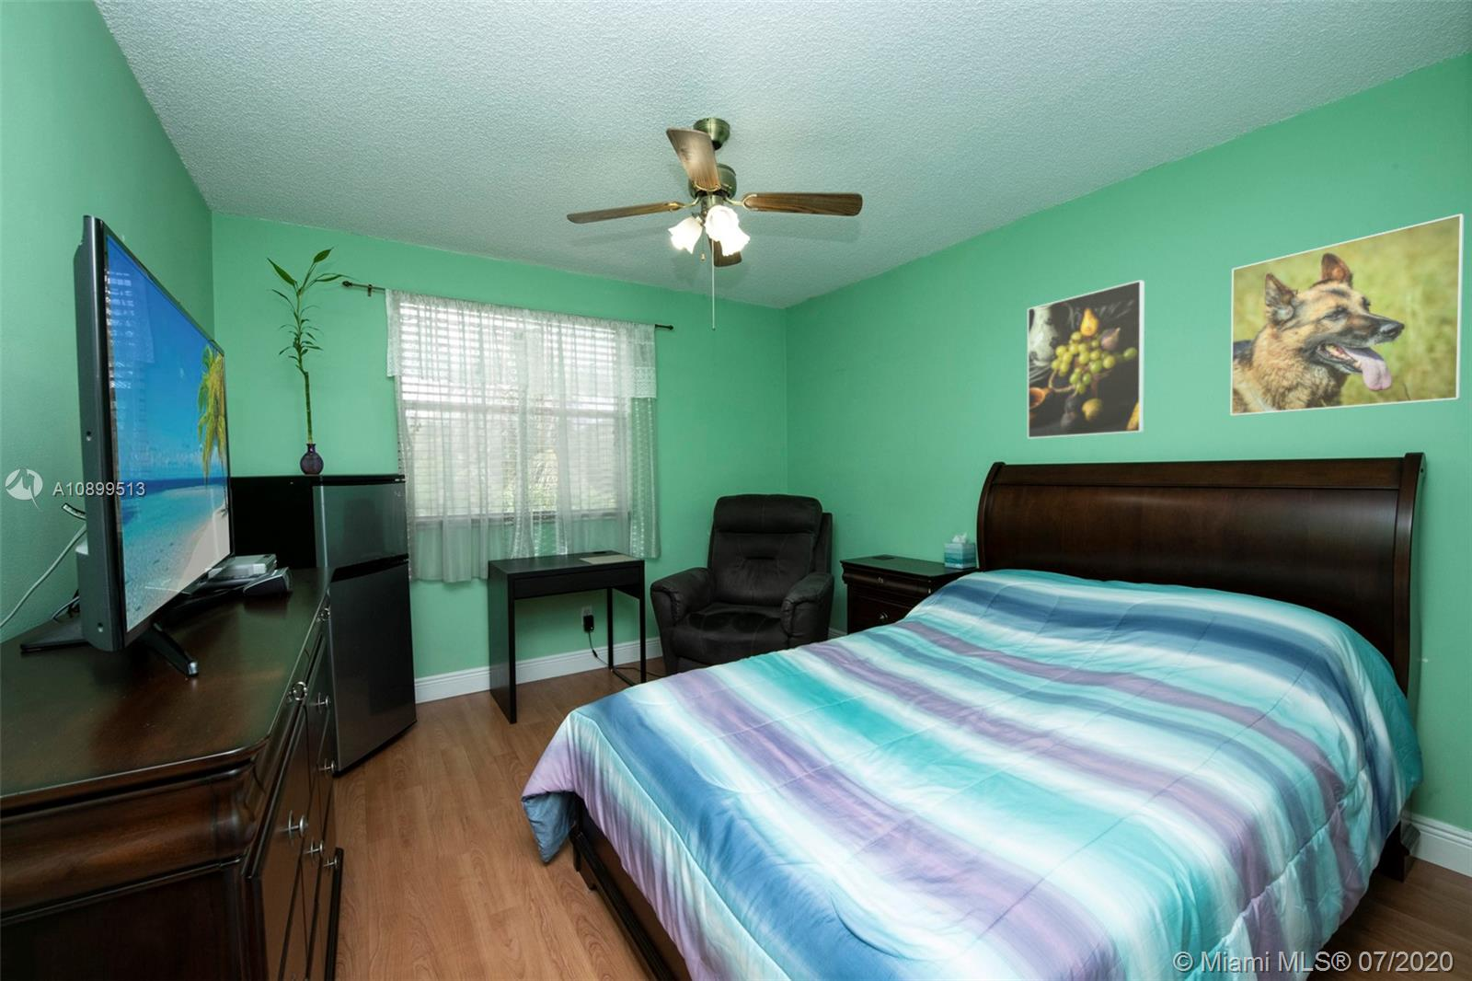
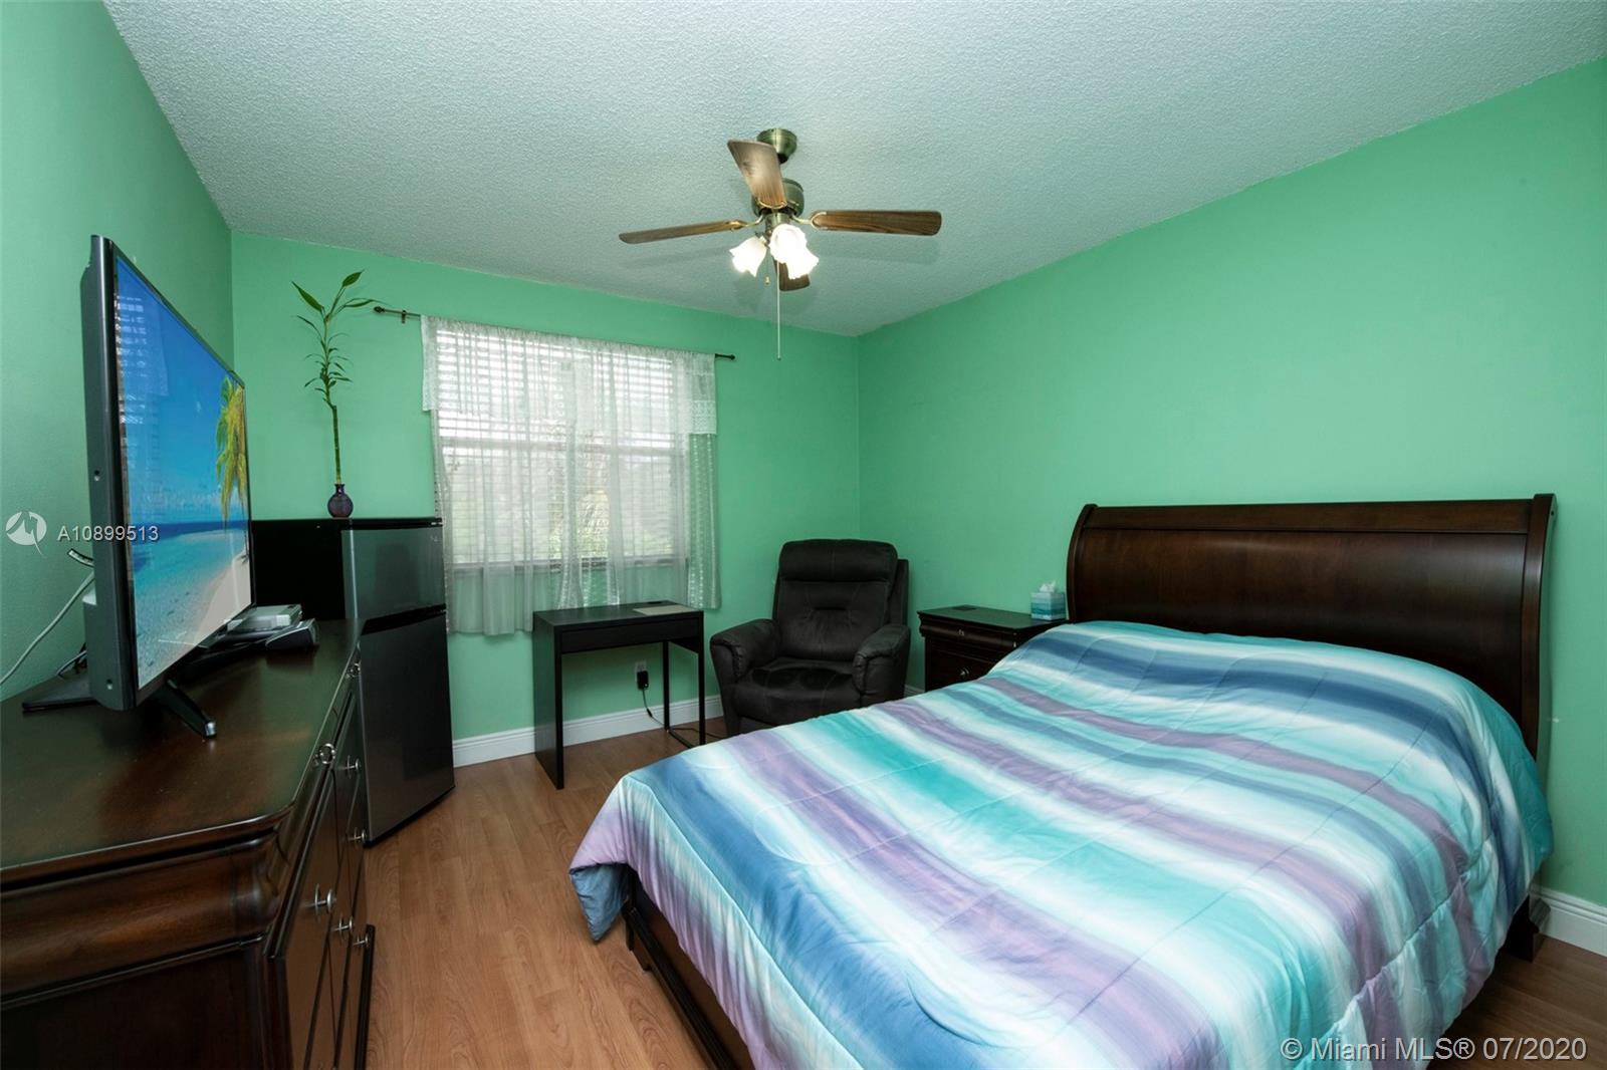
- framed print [1027,279,1146,440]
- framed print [1229,212,1464,417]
